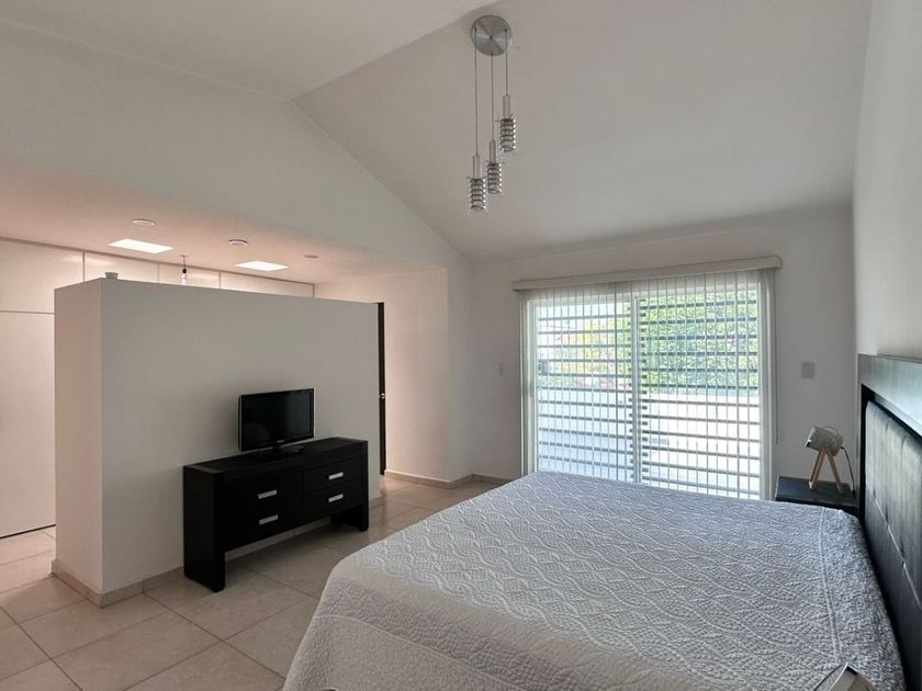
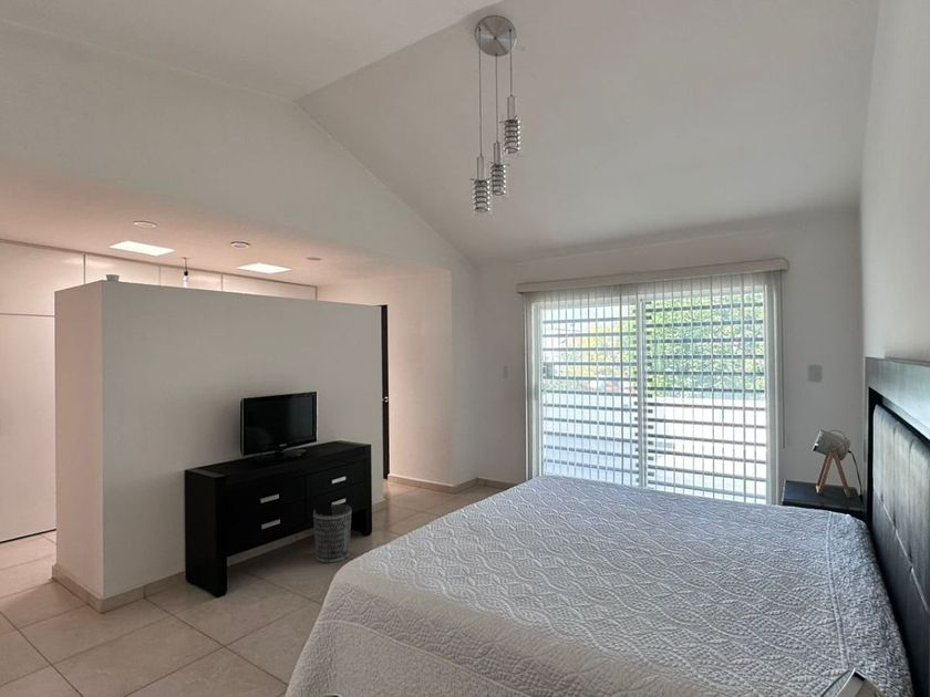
+ wastebasket [312,503,353,564]
